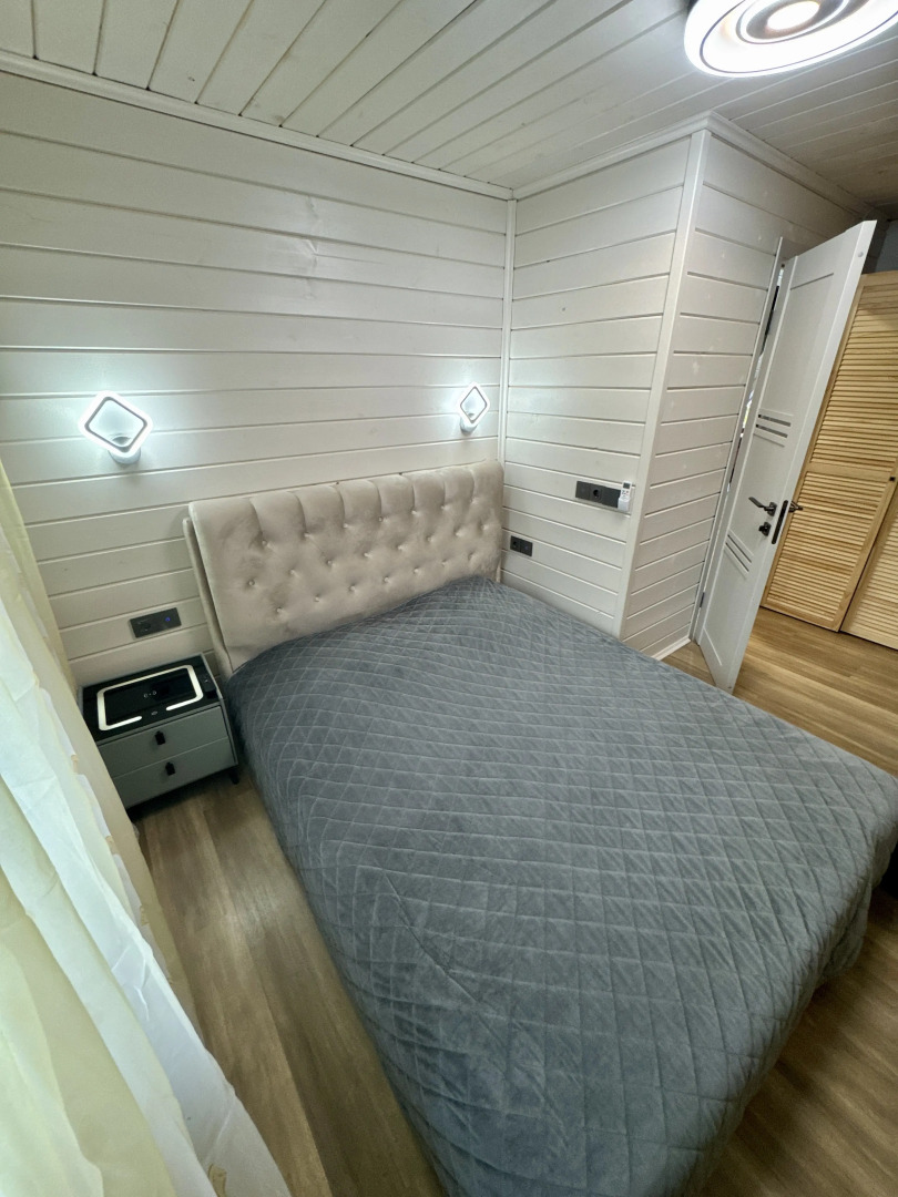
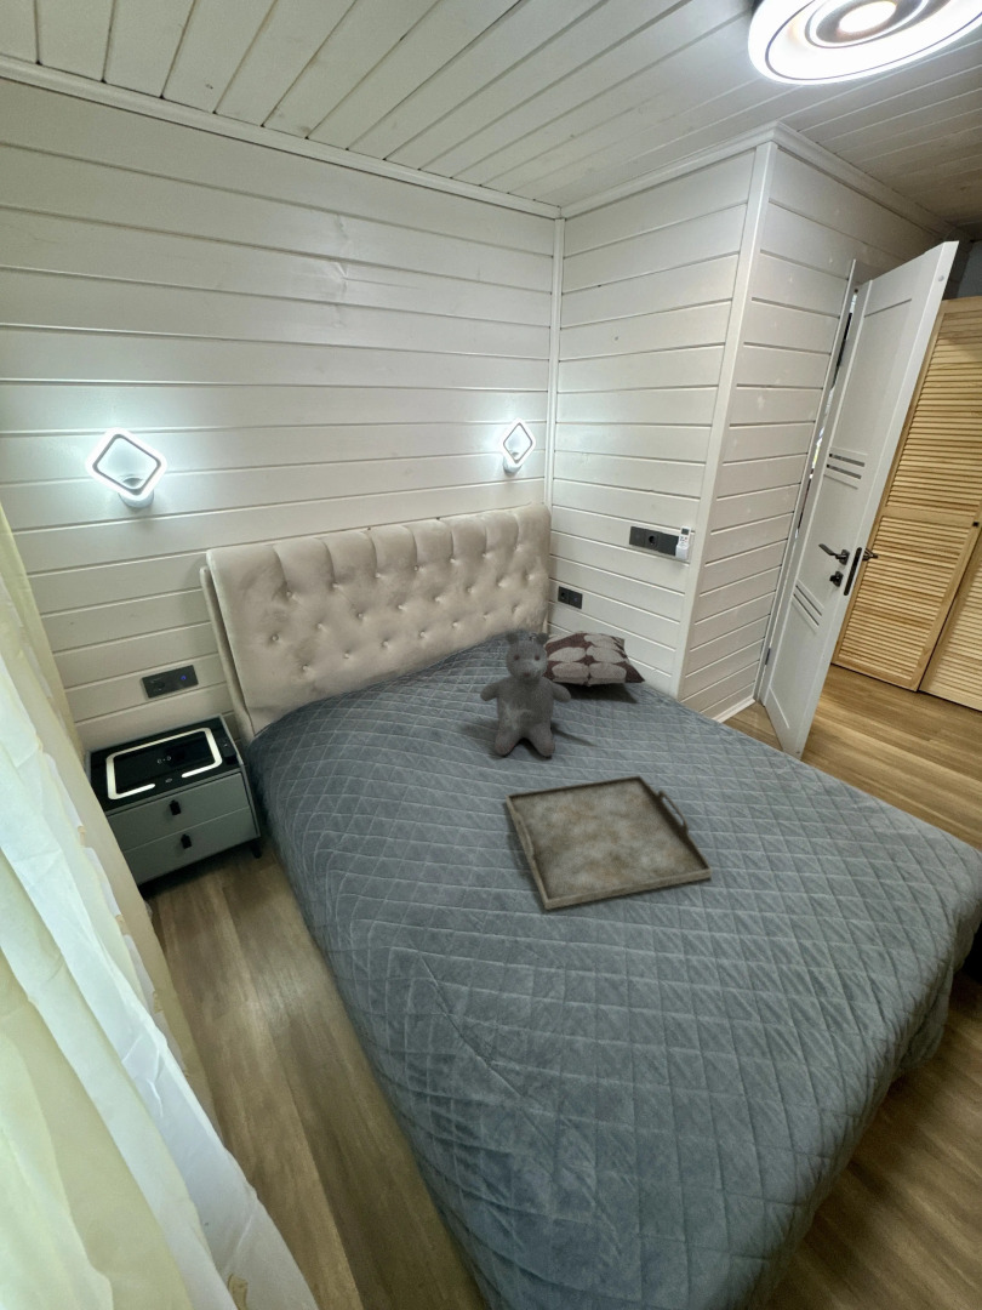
+ teddy bear [479,631,572,757]
+ decorative pillow [527,630,646,688]
+ serving tray [504,774,714,911]
